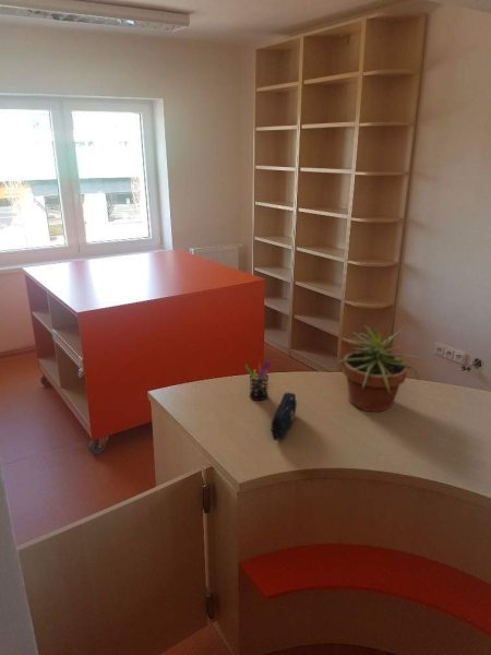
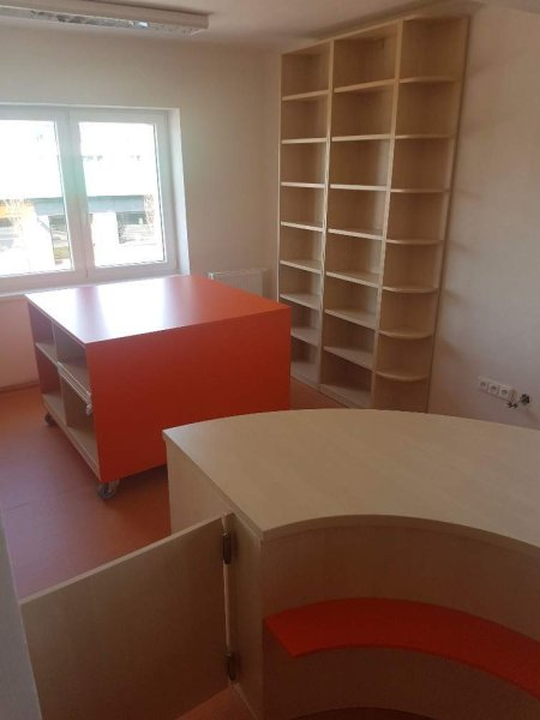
- pencil case [270,392,298,441]
- potted plant [326,324,431,413]
- pen holder [244,356,273,402]
